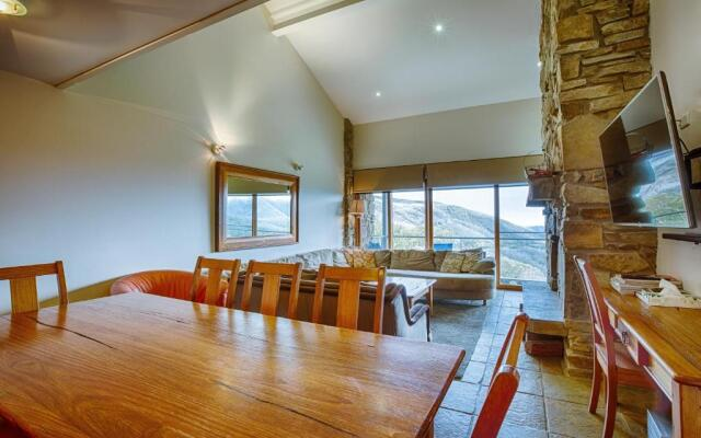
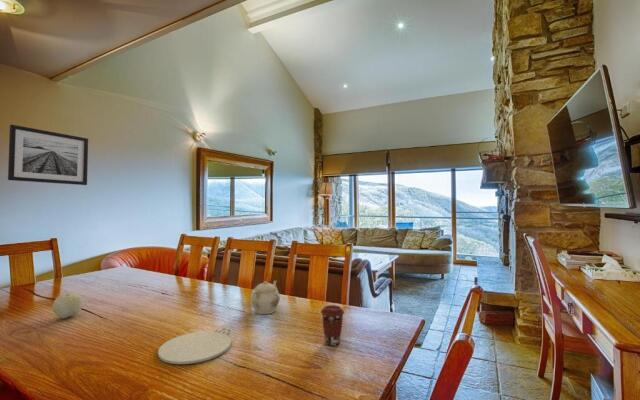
+ coffee cup [320,304,345,347]
+ plate [157,326,232,365]
+ fruit [52,292,84,319]
+ wall art [7,124,89,186]
+ teapot [249,280,281,315]
